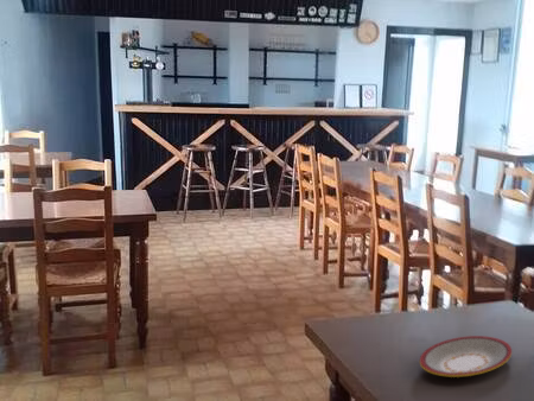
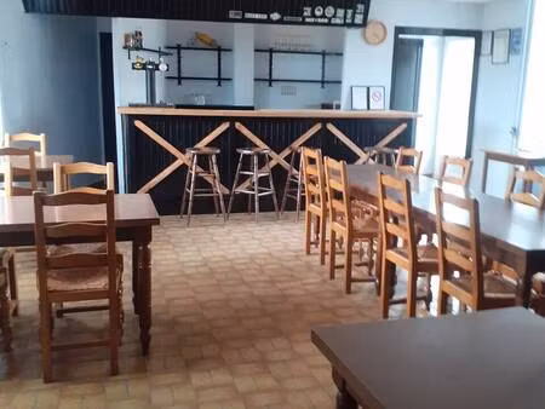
- plate [419,335,513,378]
